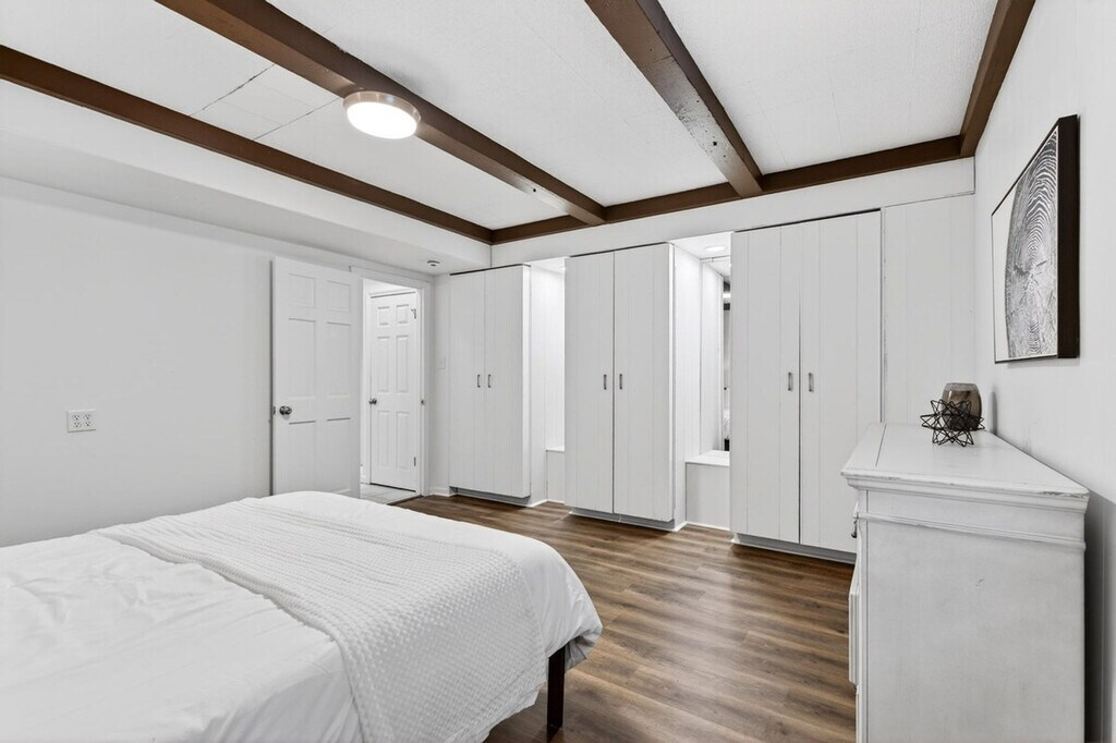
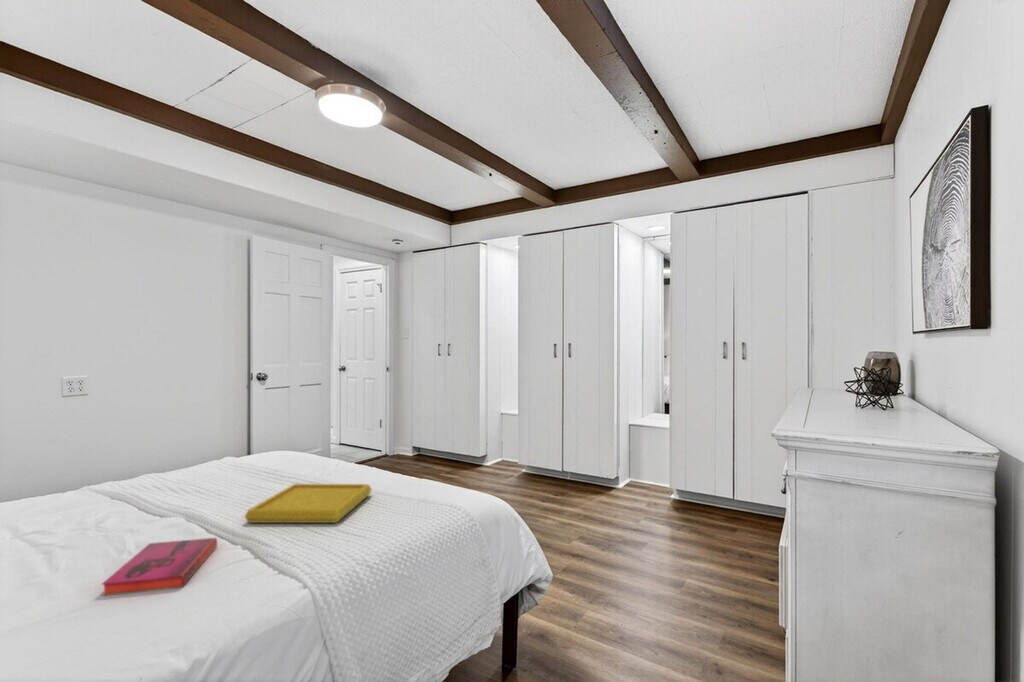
+ serving tray [243,483,373,524]
+ hardback book [100,536,218,597]
